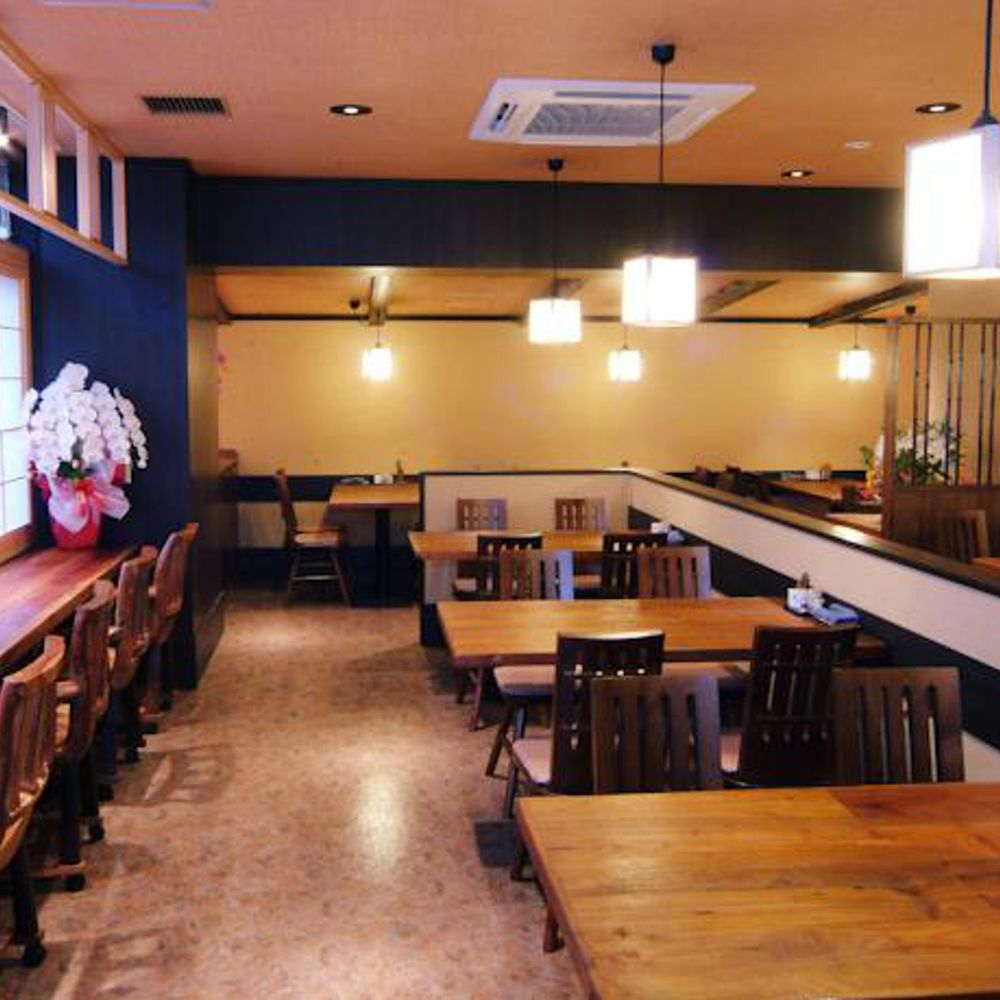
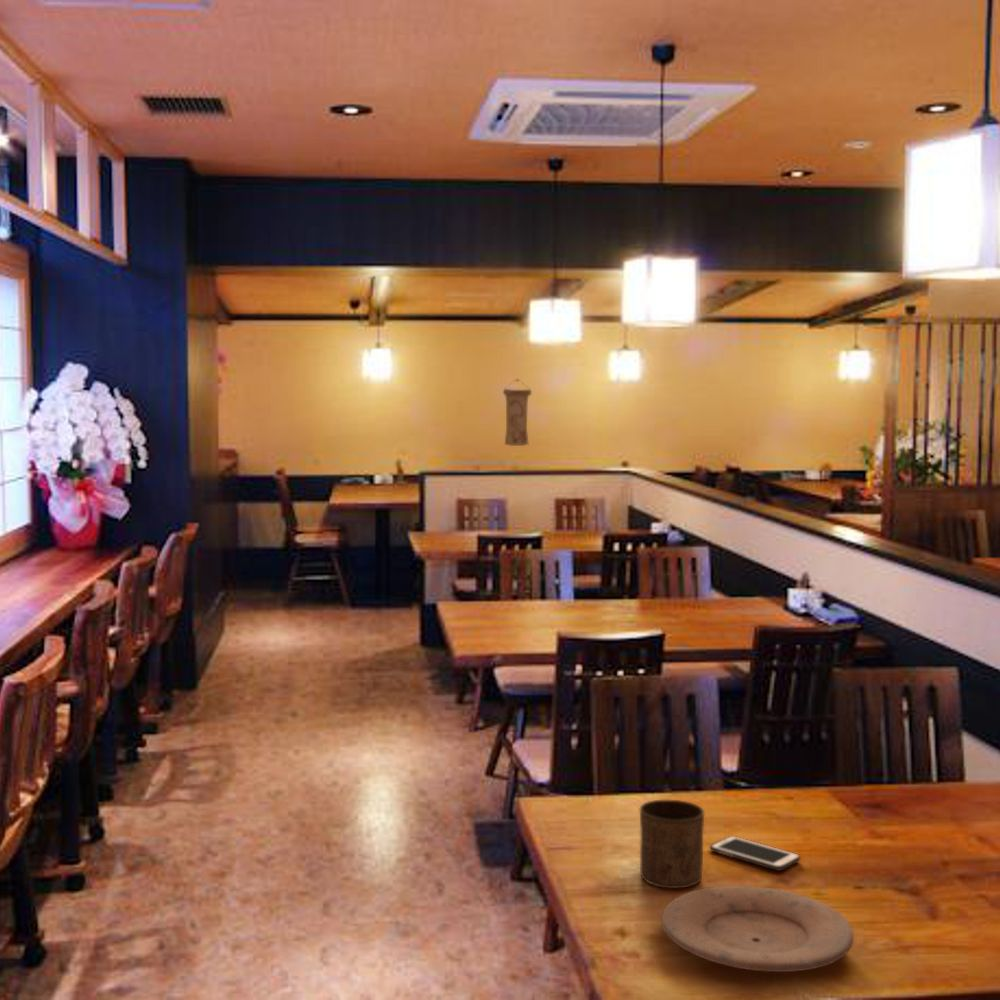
+ wall scroll [502,378,533,447]
+ cup [639,799,705,889]
+ plate [661,885,855,973]
+ cell phone [709,835,801,872]
